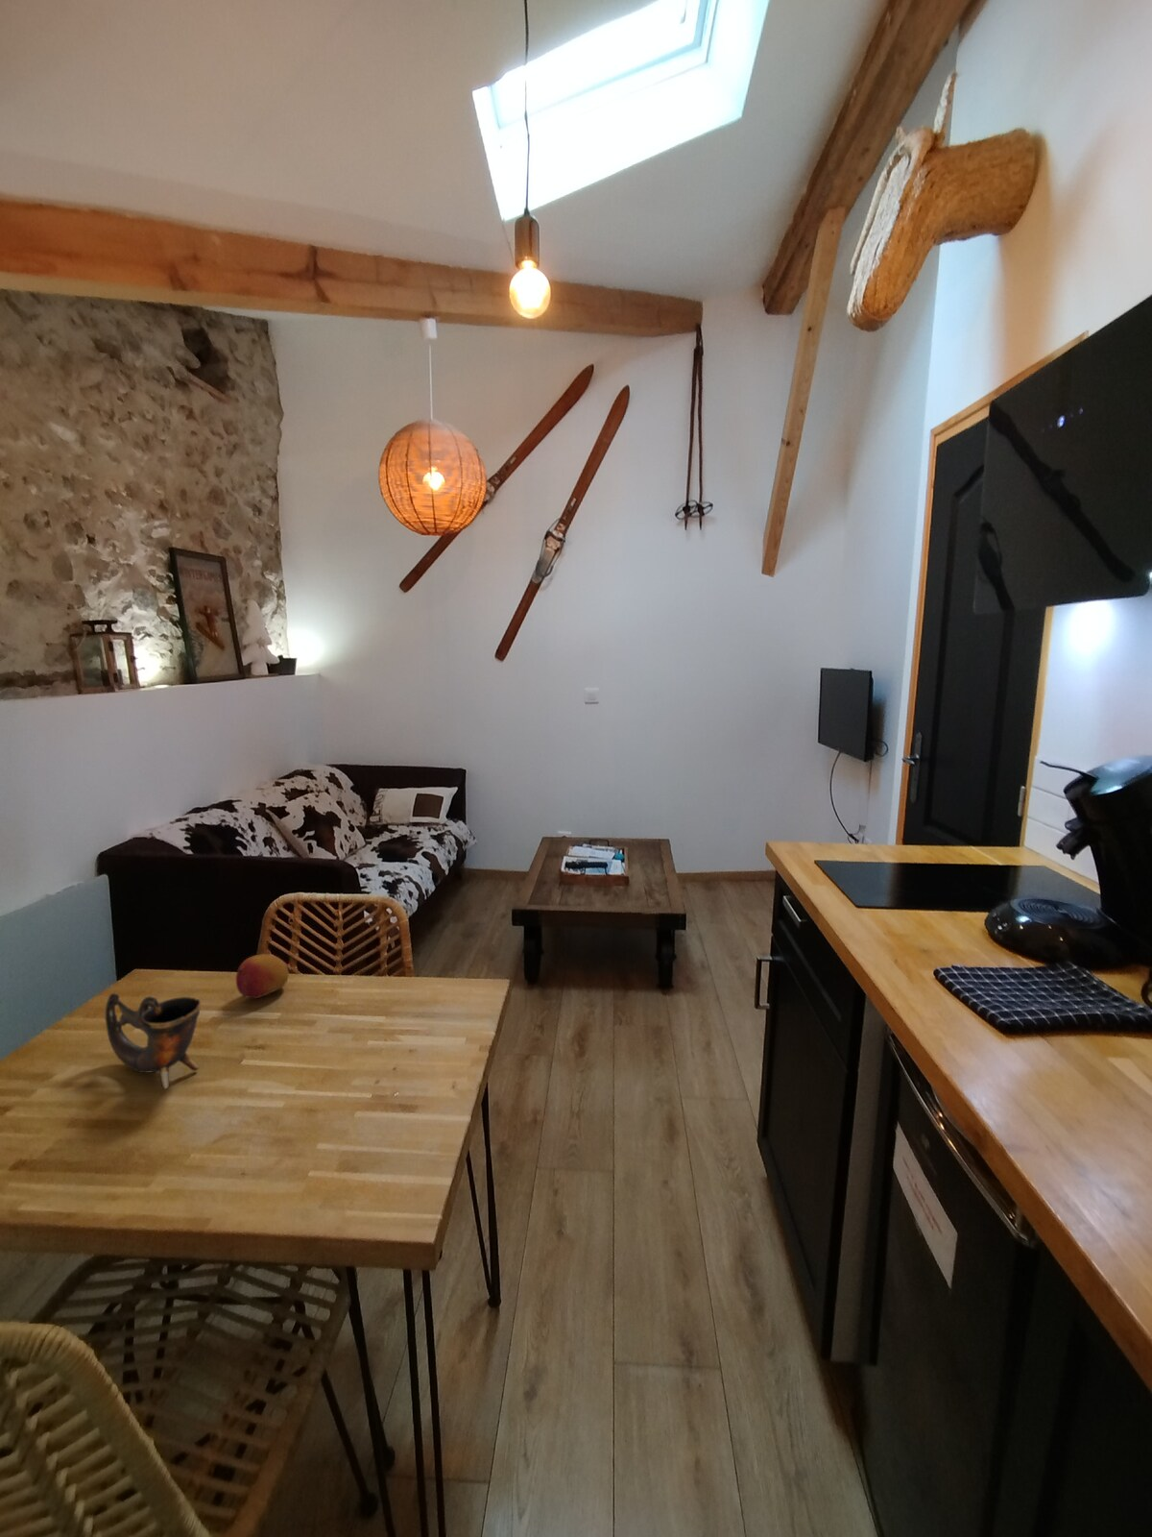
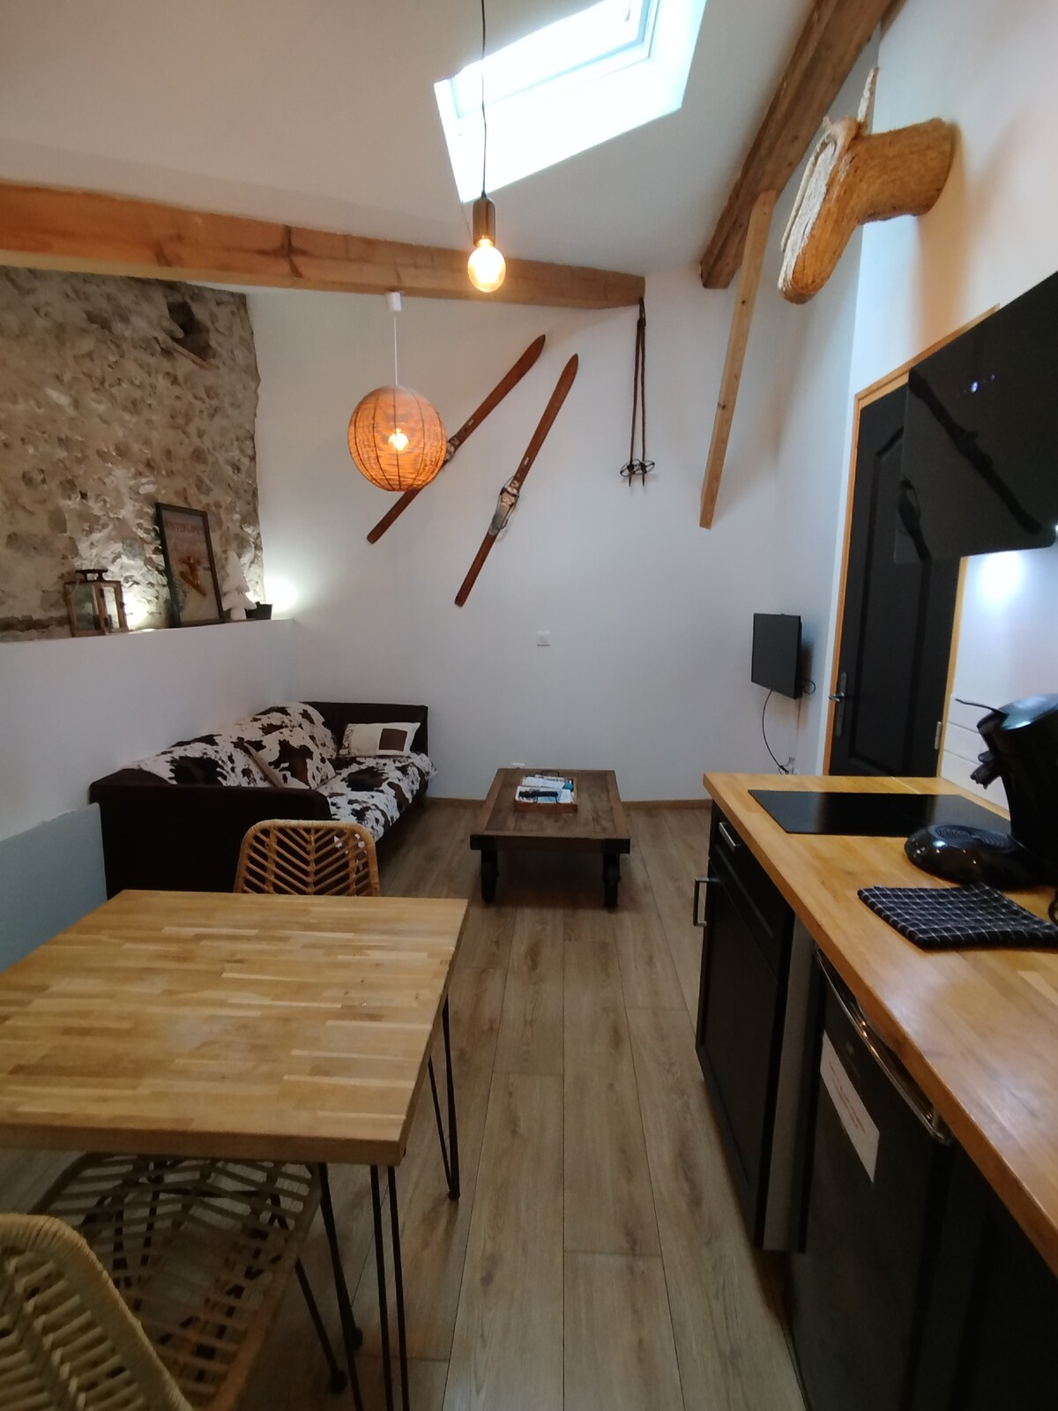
- fruit [235,952,290,998]
- cup [104,992,202,1090]
